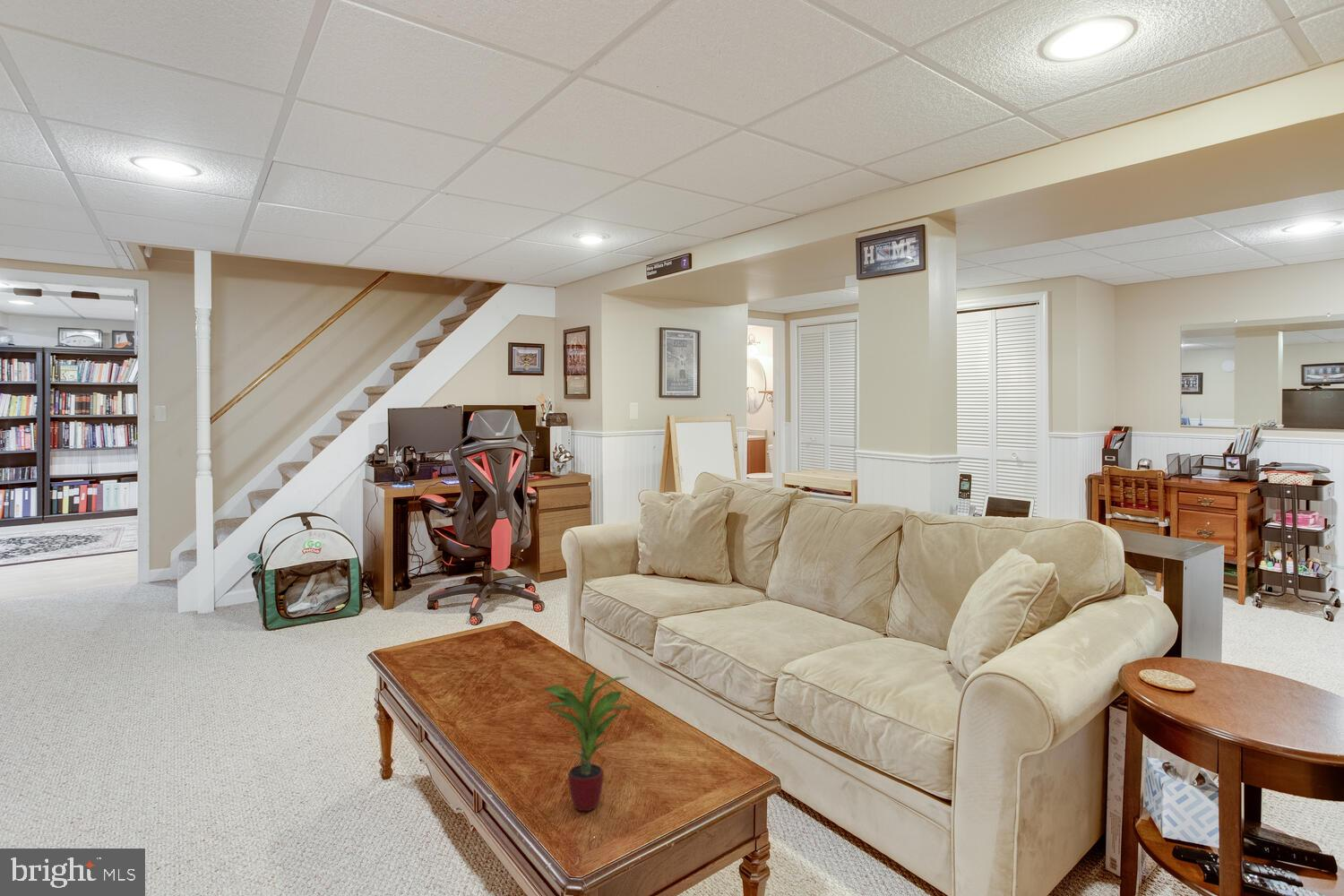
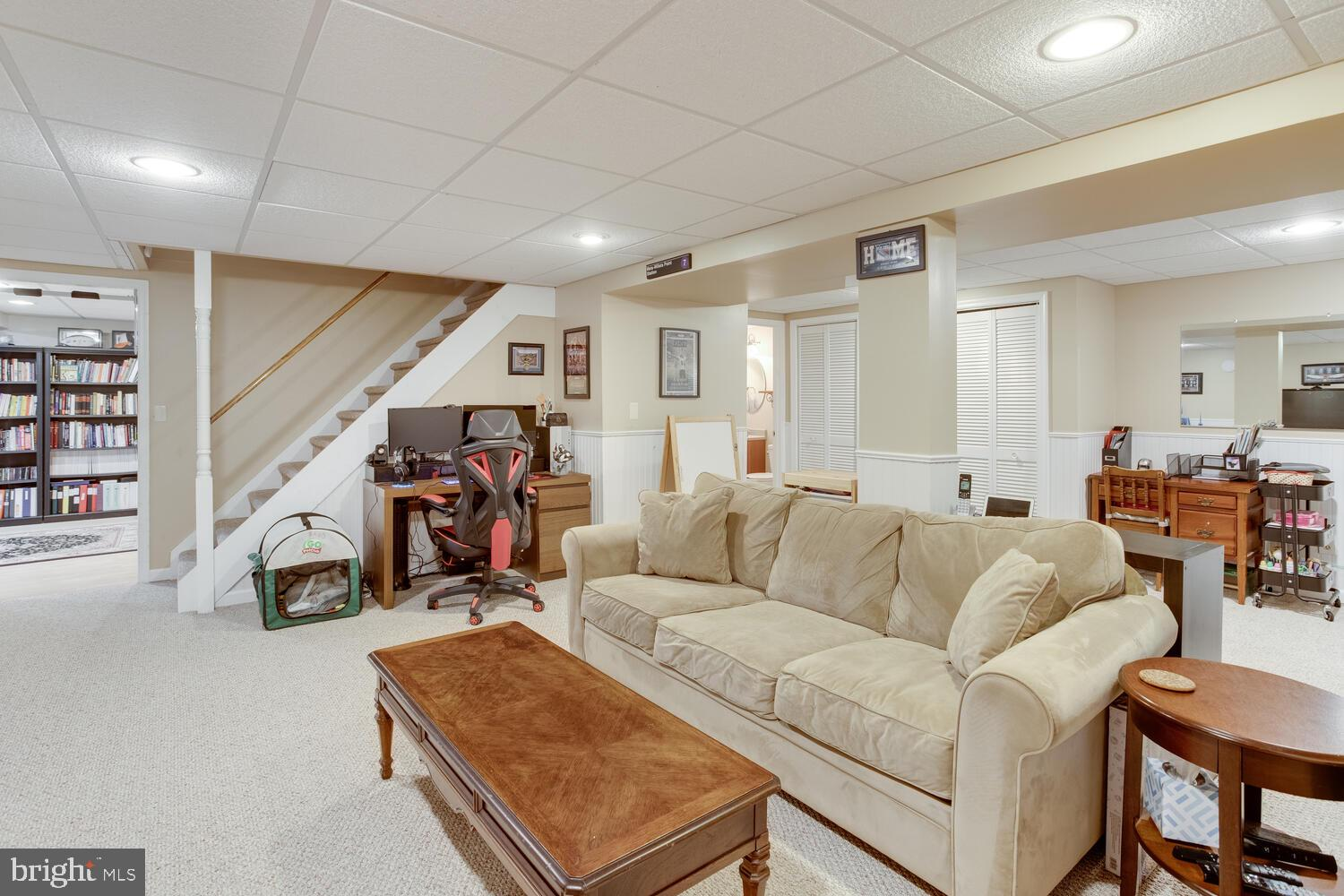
- potted plant [542,668,631,812]
